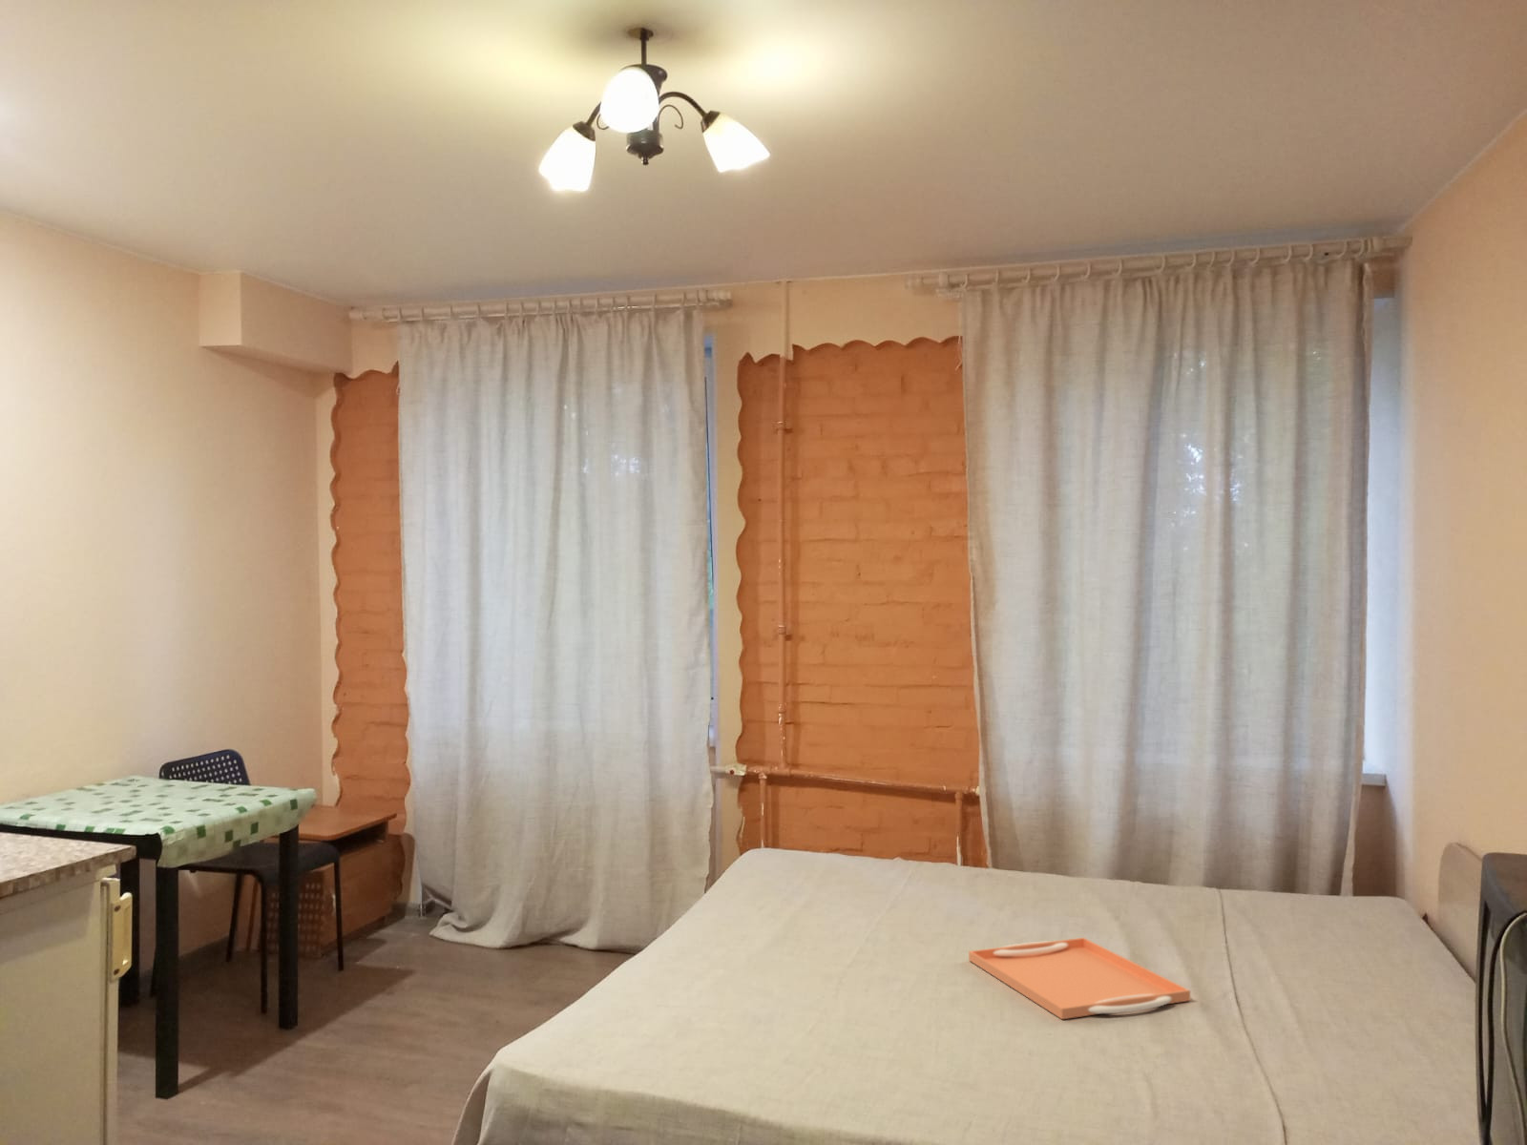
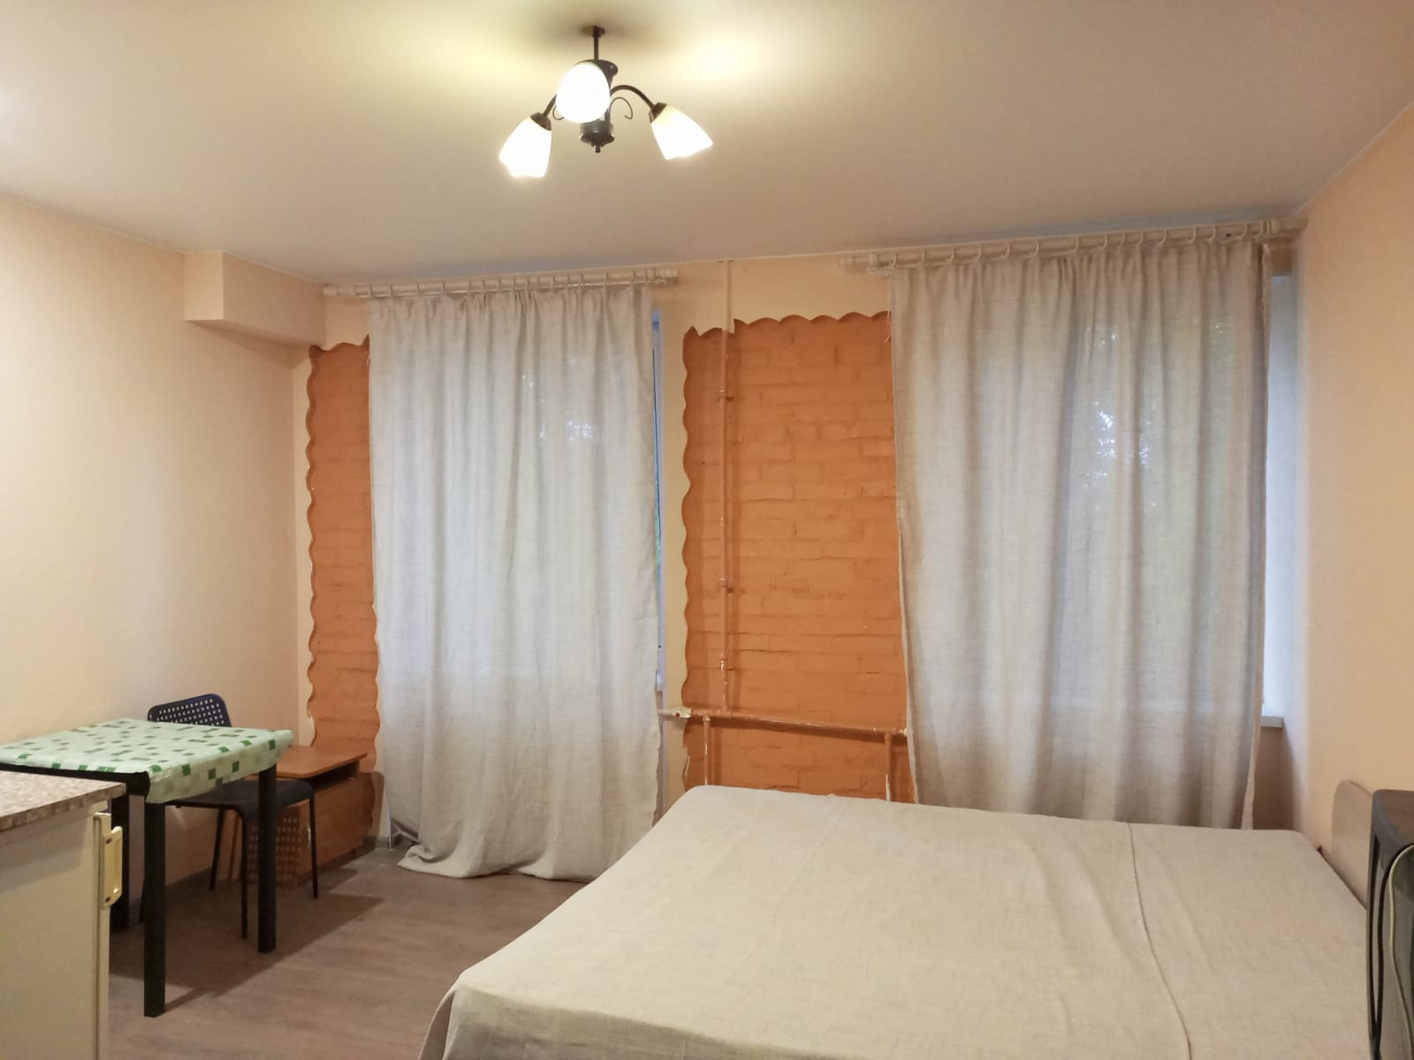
- serving tray [968,937,1192,1020]
